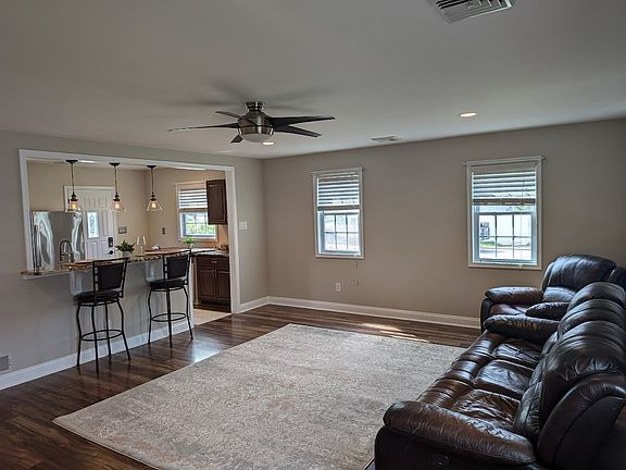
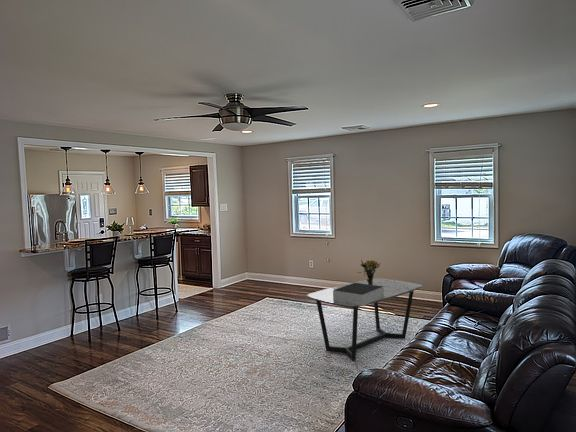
+ bouquet [356,259,382,285]
+ coffee table [306,277,423,361]
+ decorative box [333,283,384,307]
